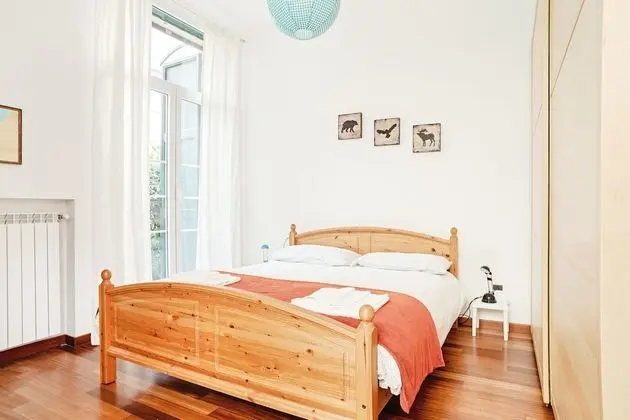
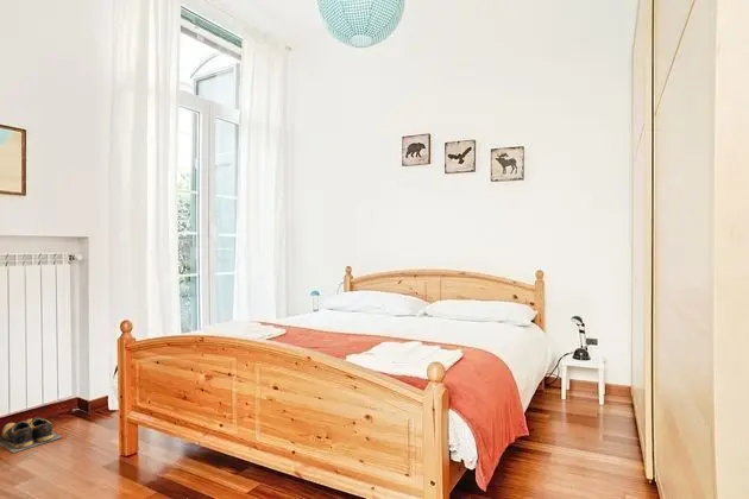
+ shoes [0,416,63,454]
